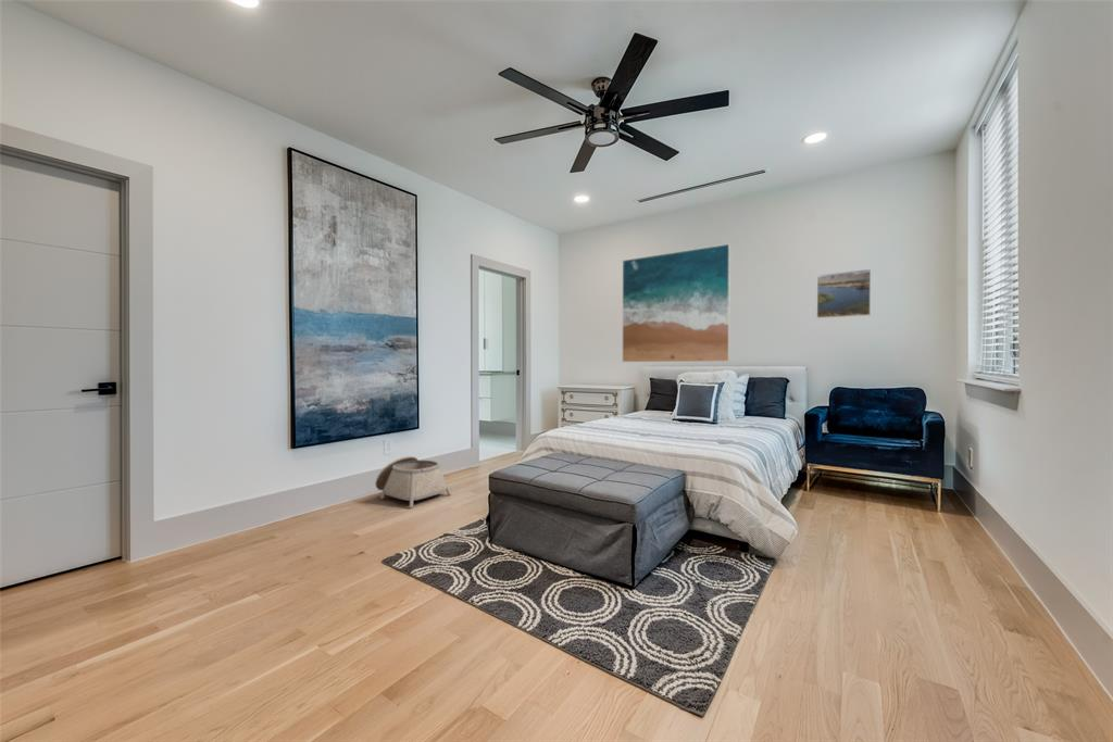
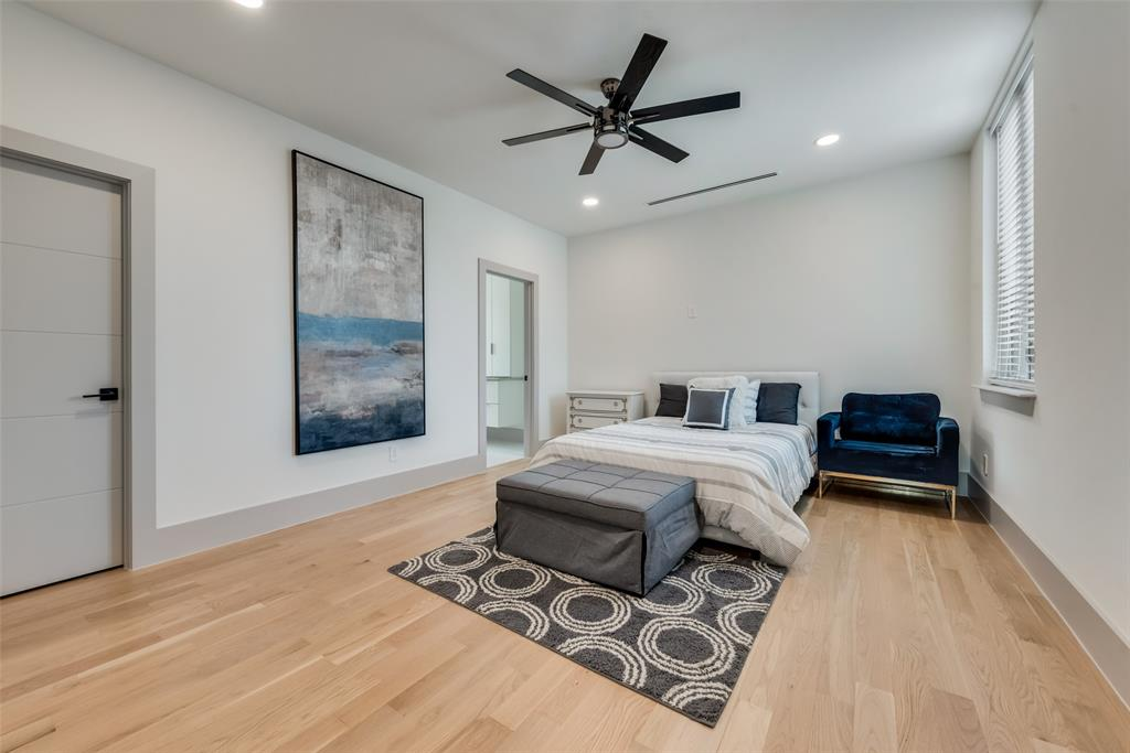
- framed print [622,243,731,363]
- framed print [815,268,872,319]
- basket [374,455,452,508]
